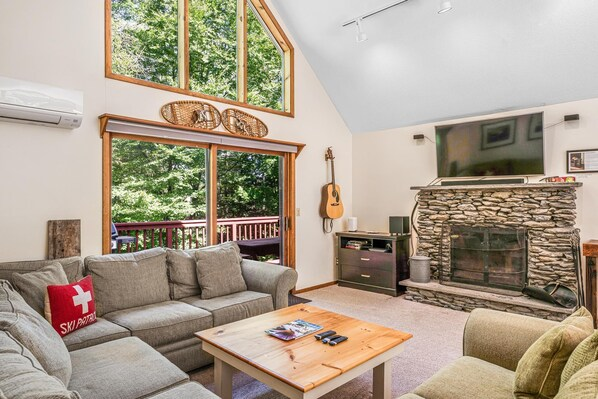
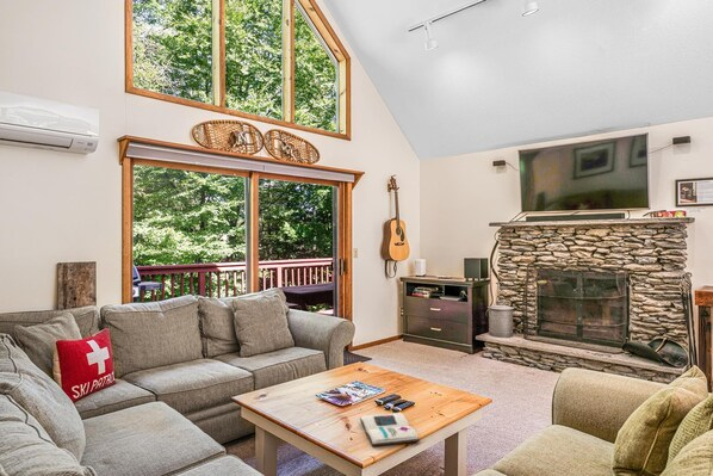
+ book [359,412,420,447]
